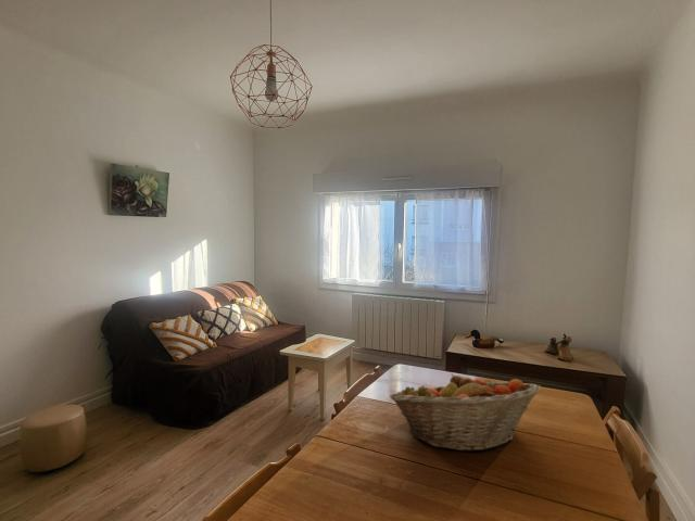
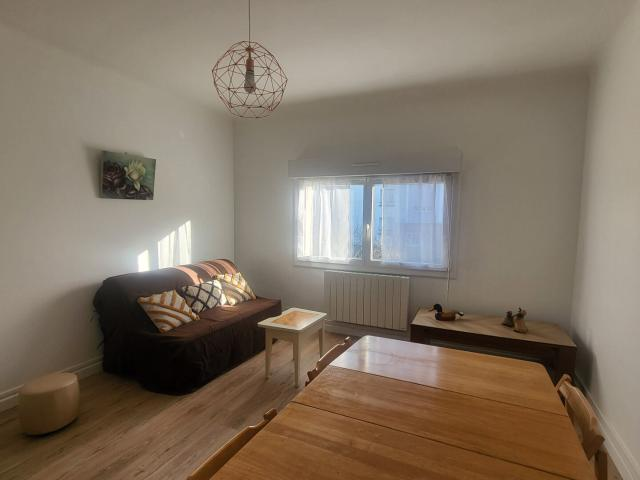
- fruit basket [389,373,542,453]
